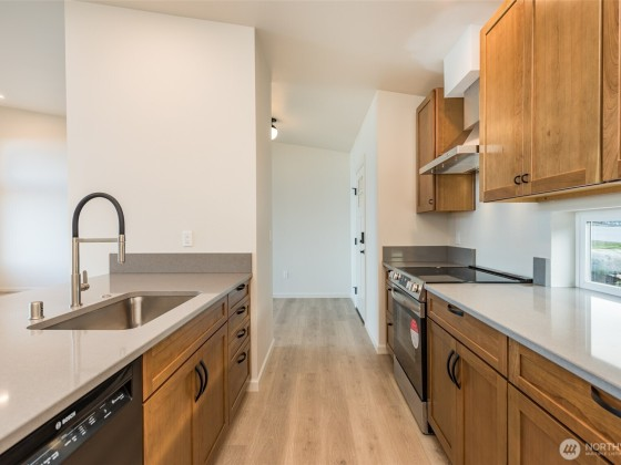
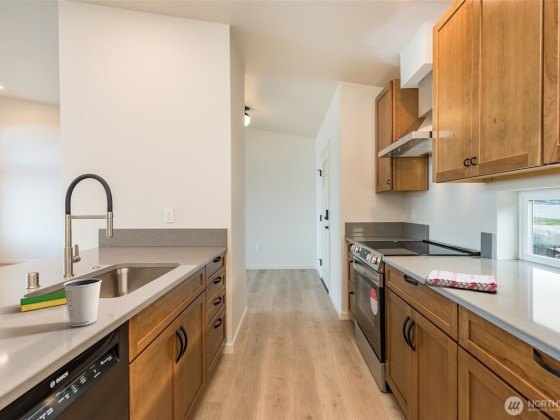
+ dish towel [426,270,499,292]
+ dish sponge [19,291,67,312]
+ dixie cup [62,277,103,327]
